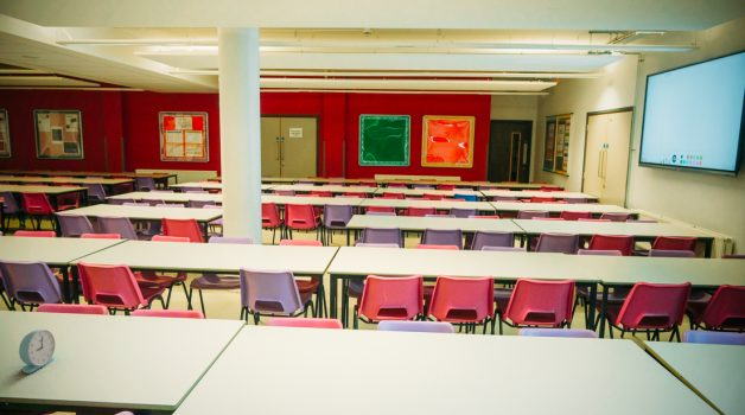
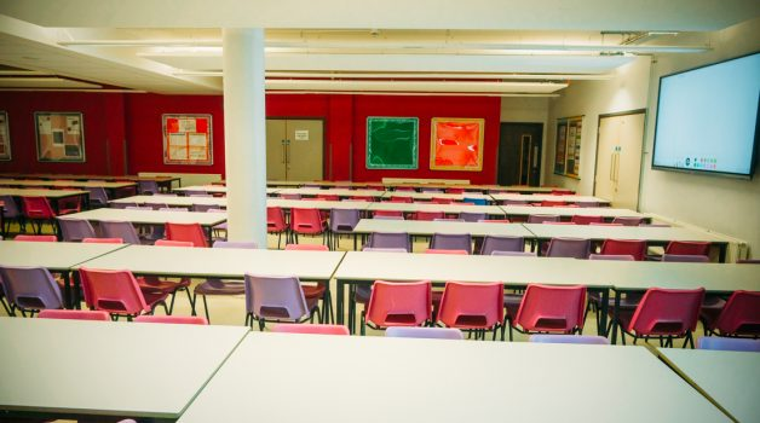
- alarm clock [18,328,56,375]
